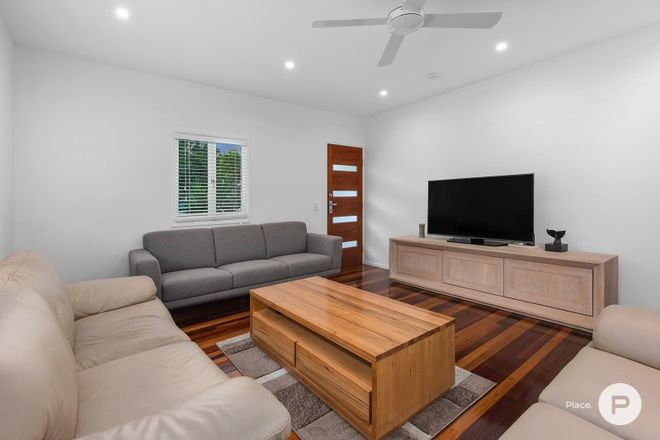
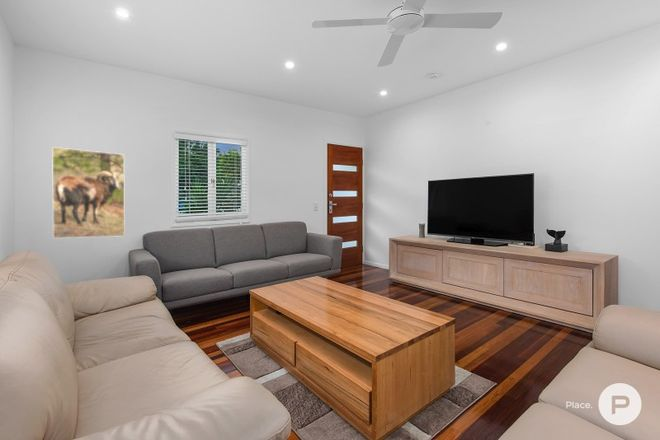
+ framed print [51,146,126,239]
